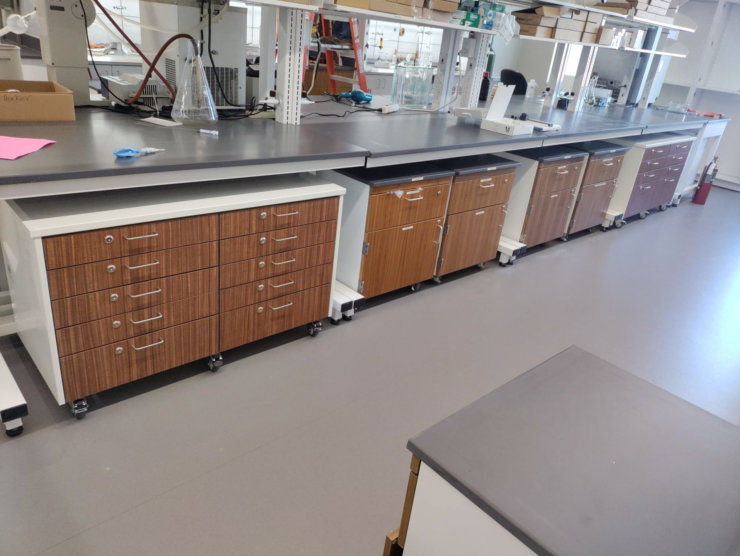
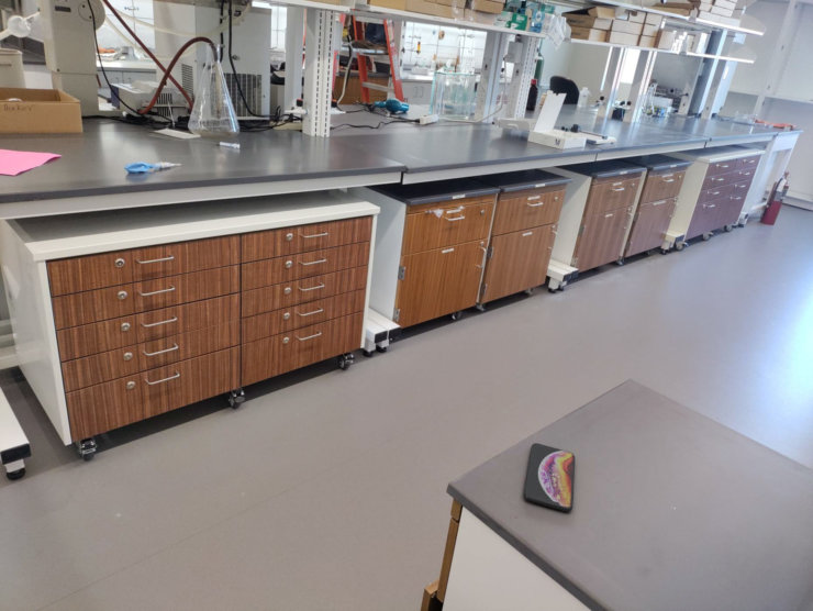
+ smartphone [523,442,576,513]
